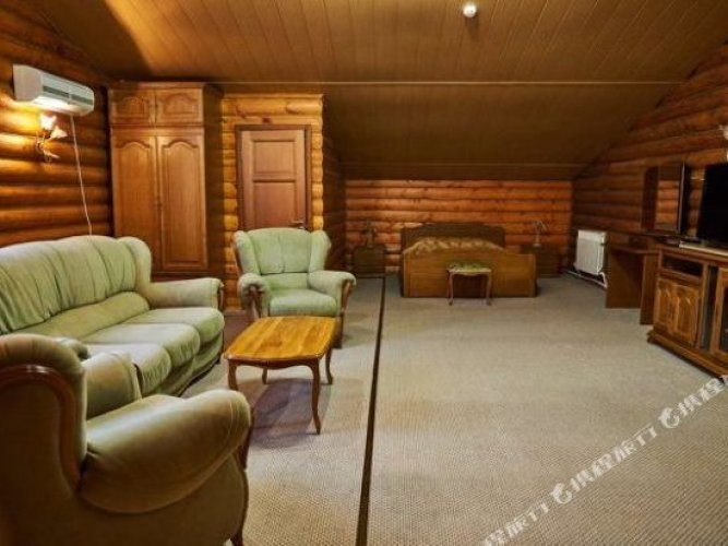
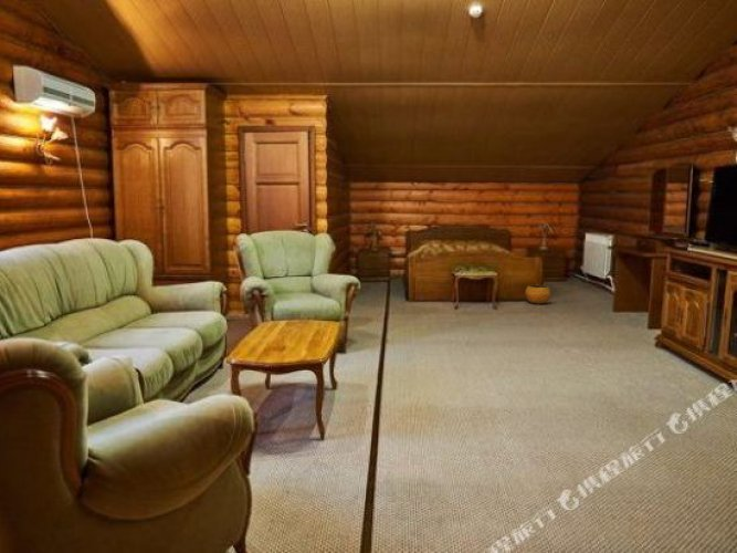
+ clay pot [524,284,552,305]
